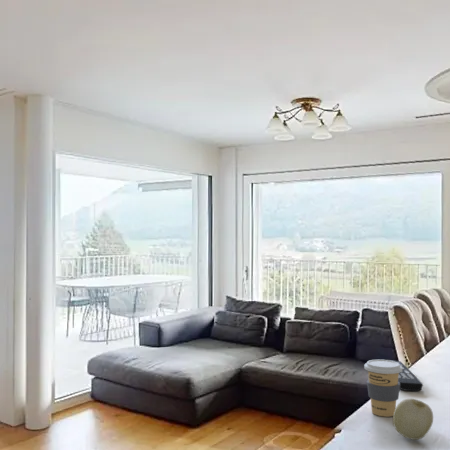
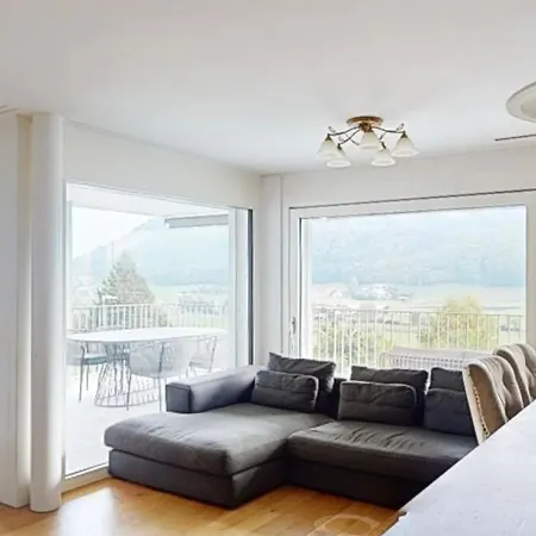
- coffee cup [363,359,403,418]
- fruit [392,398,434,441]
- remote control [389,359,424,392]
